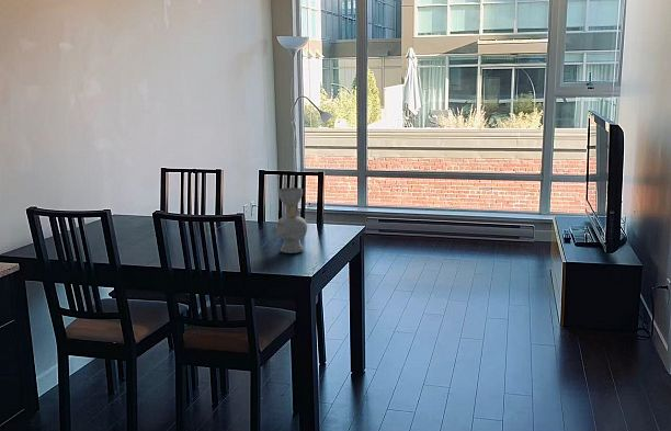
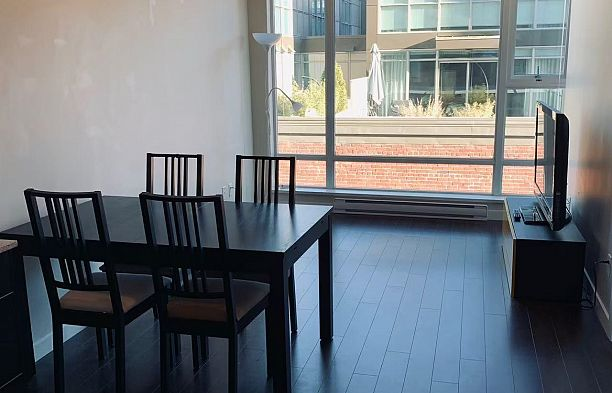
- decorative vase [274,186,308,254]
